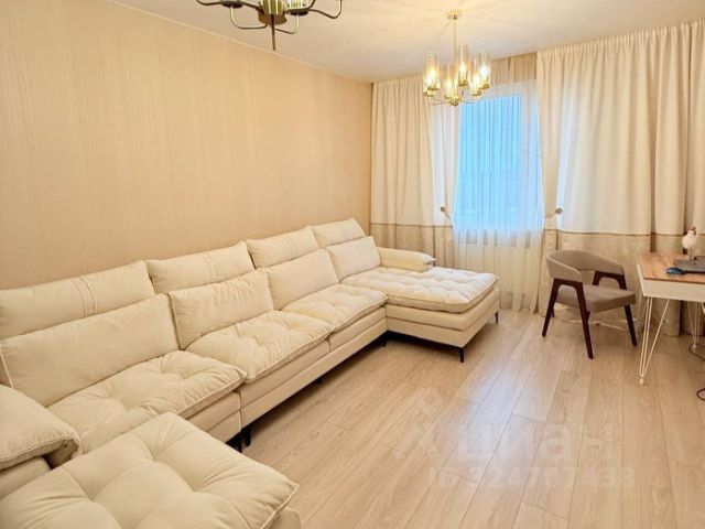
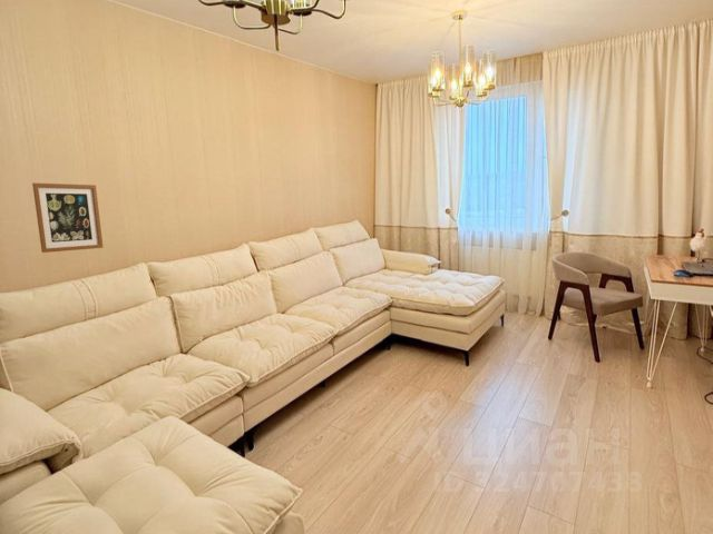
+ wall art [31,181,105,254]
